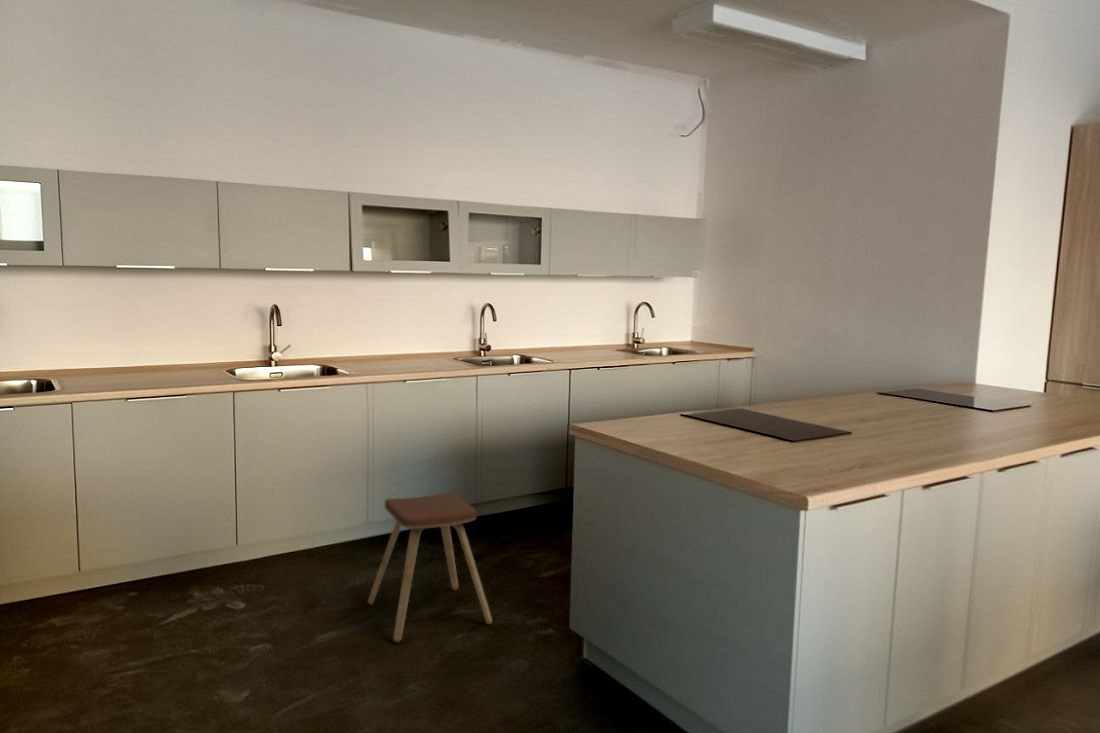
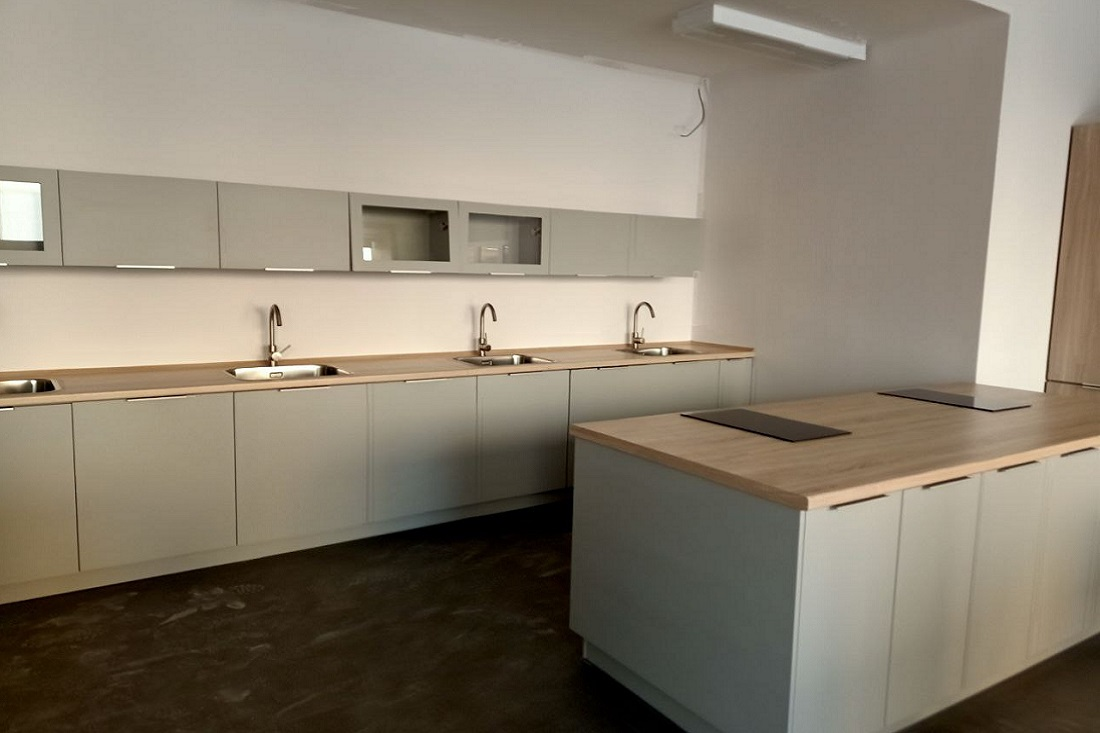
- music stool [367,492,493,643]
